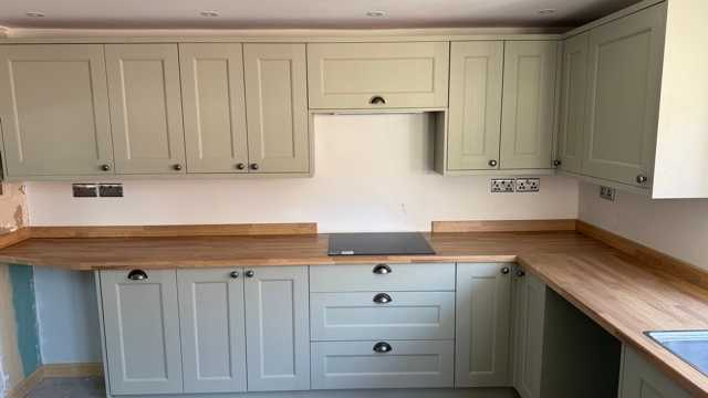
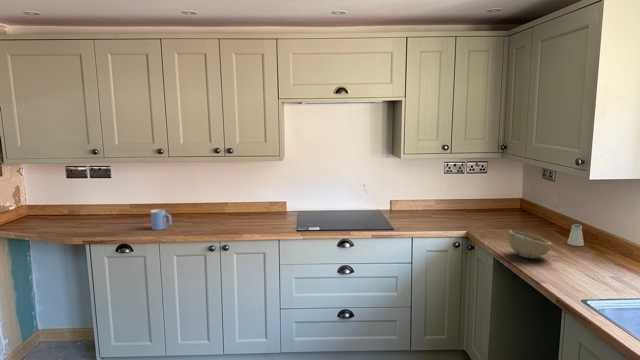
+ bowl [507,229,553,260]
+ mug [149,208,172,231]
+ saltshaker [567,223,585,247]
